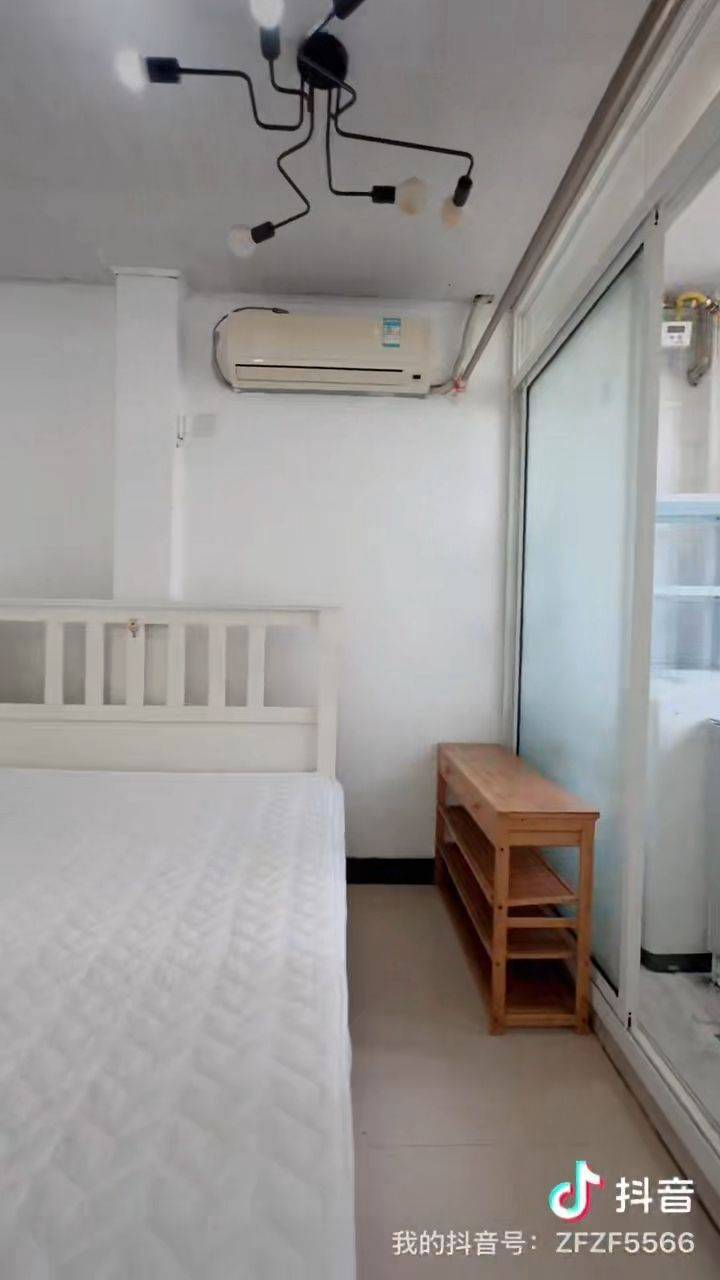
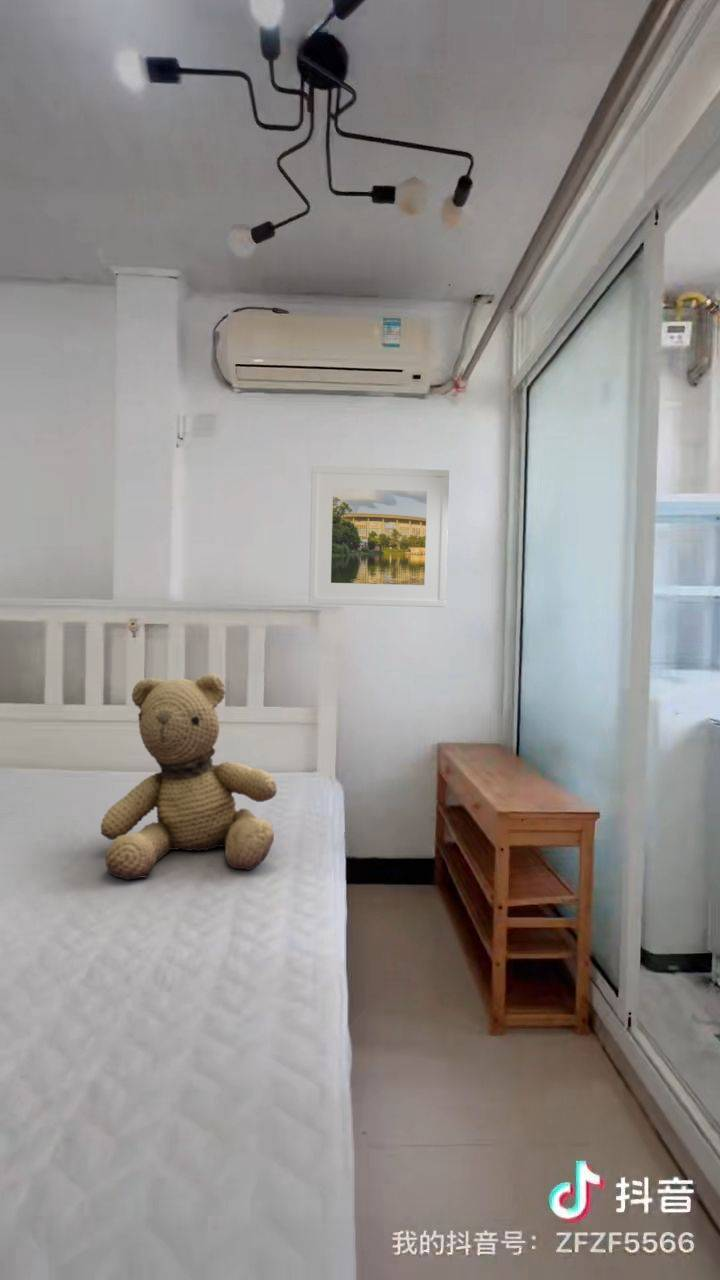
+ teddy bear [100,672,278,881]
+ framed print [308,465,450,608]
